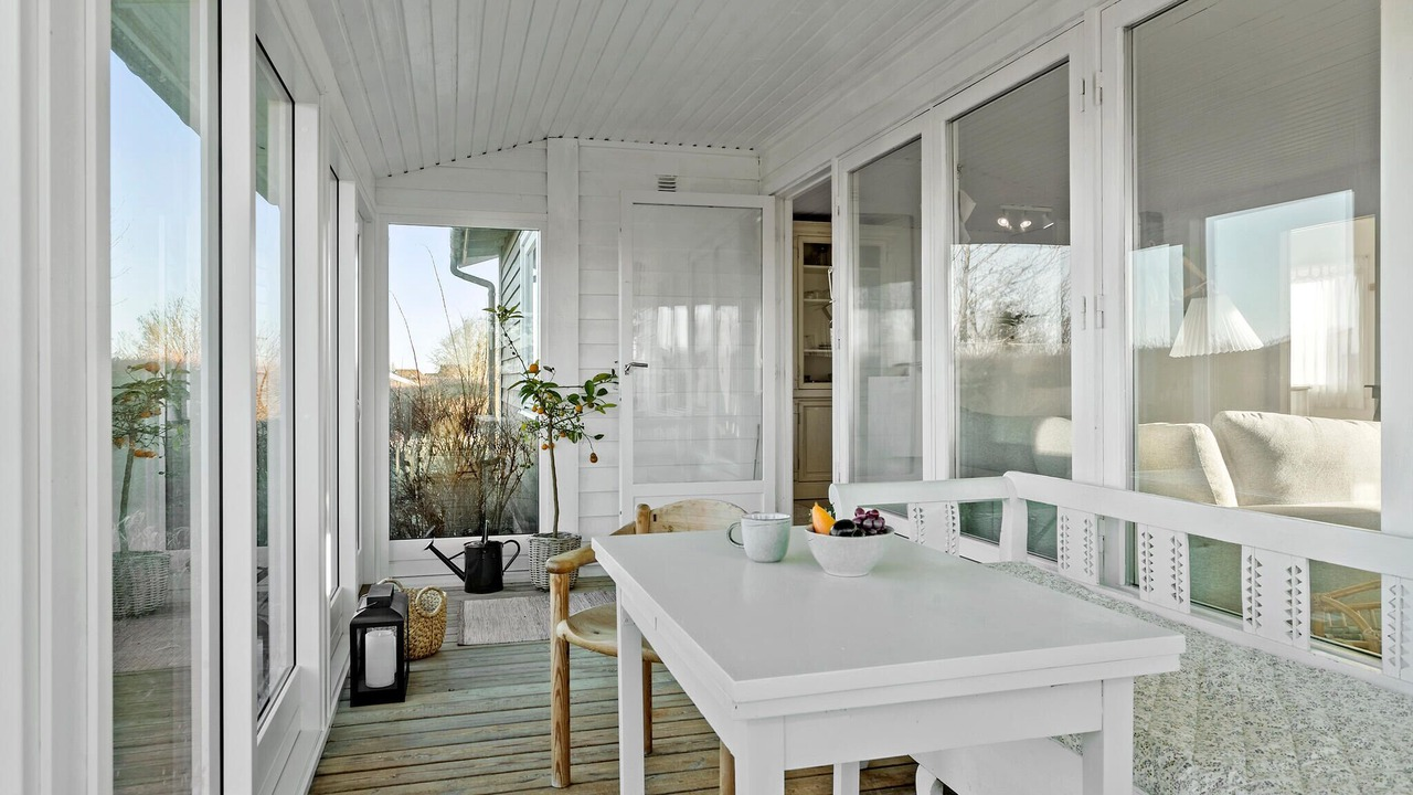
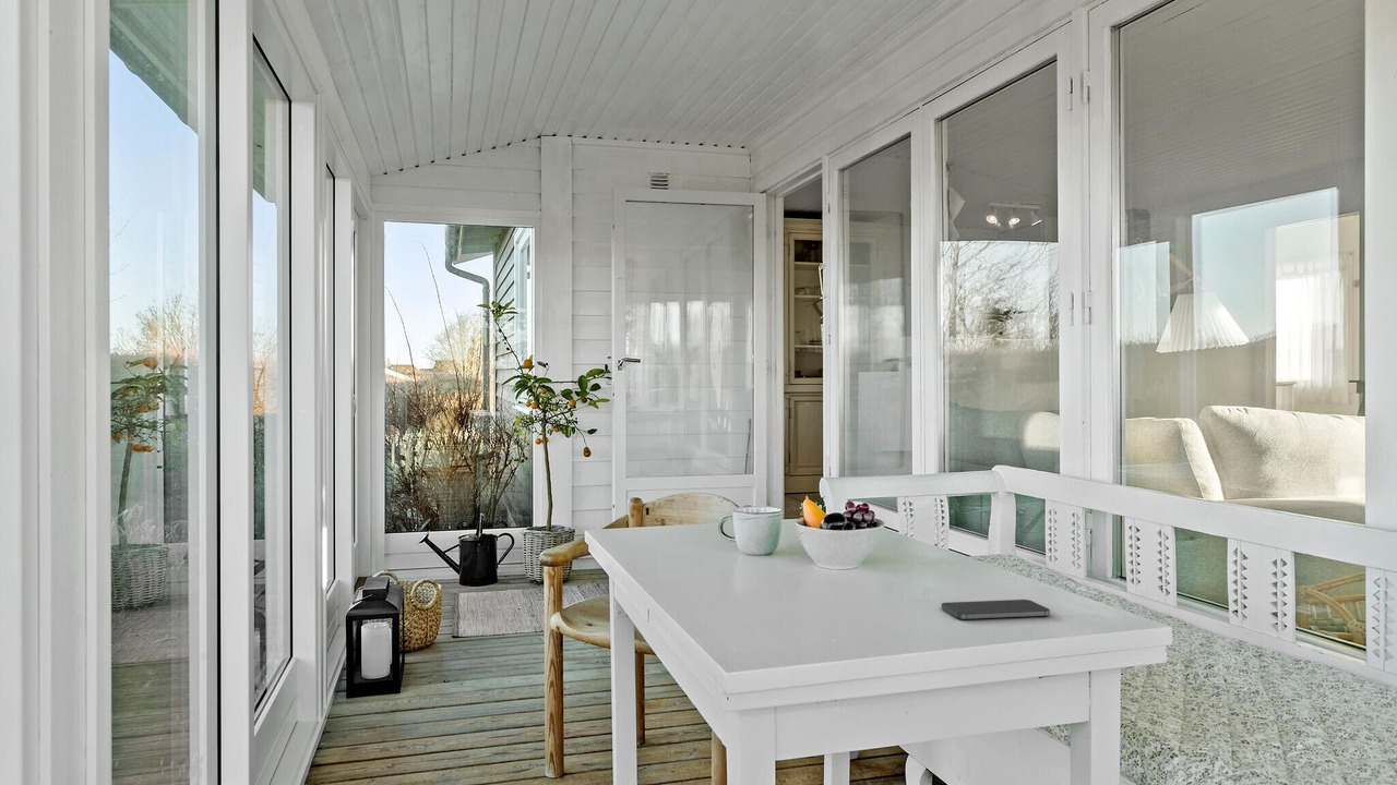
+ smartphone [941,599,1051,620]
